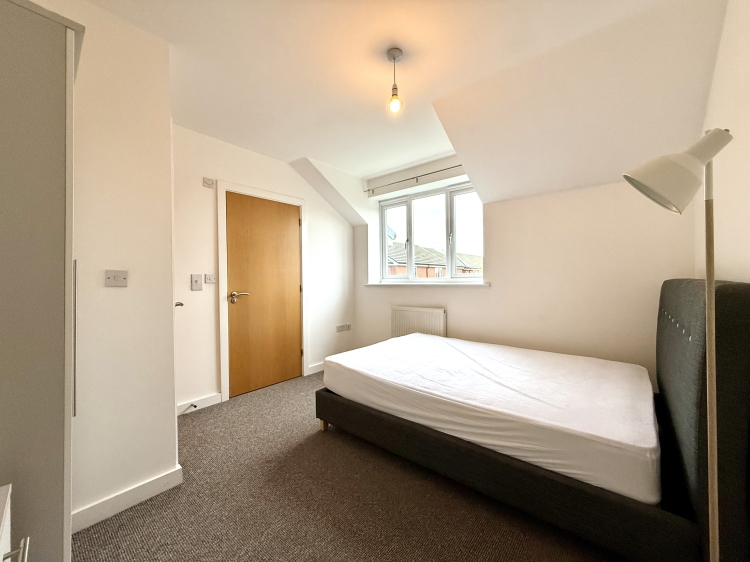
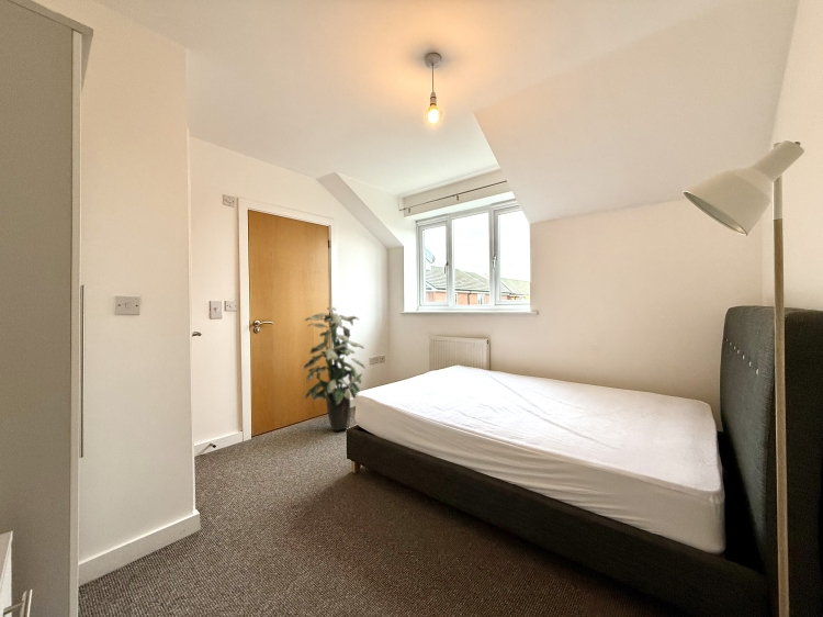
+ indoor plant [303,306,367,431]
